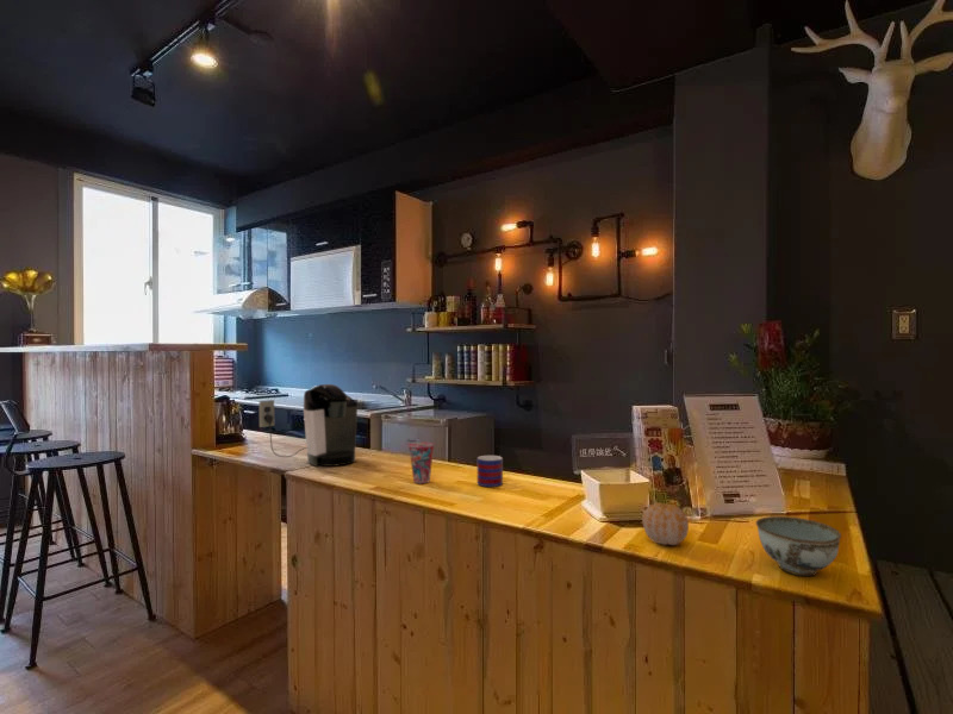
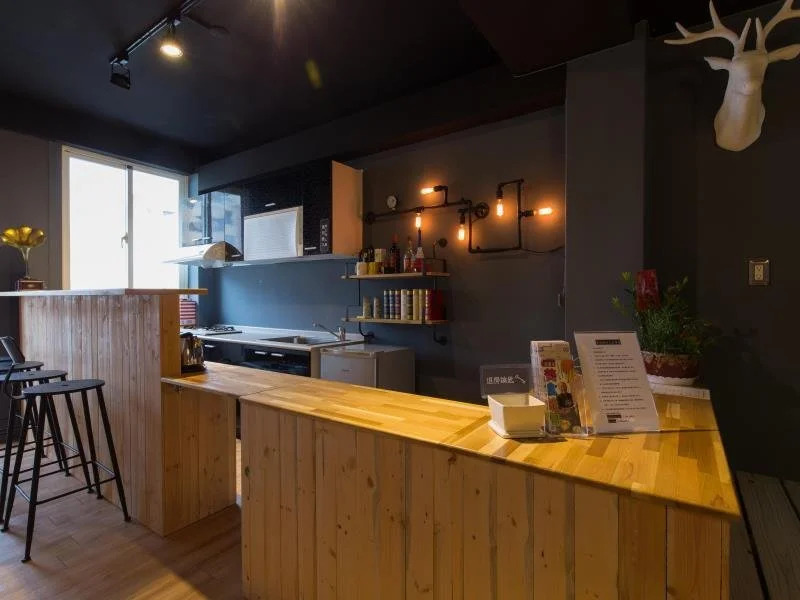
- coffee maker [259,383,359,468]
- mug [476,455,504,488]
- fruit [641,501,690,546]
- cup [407,440,436,484]
- bowl [754,515,842,577]
